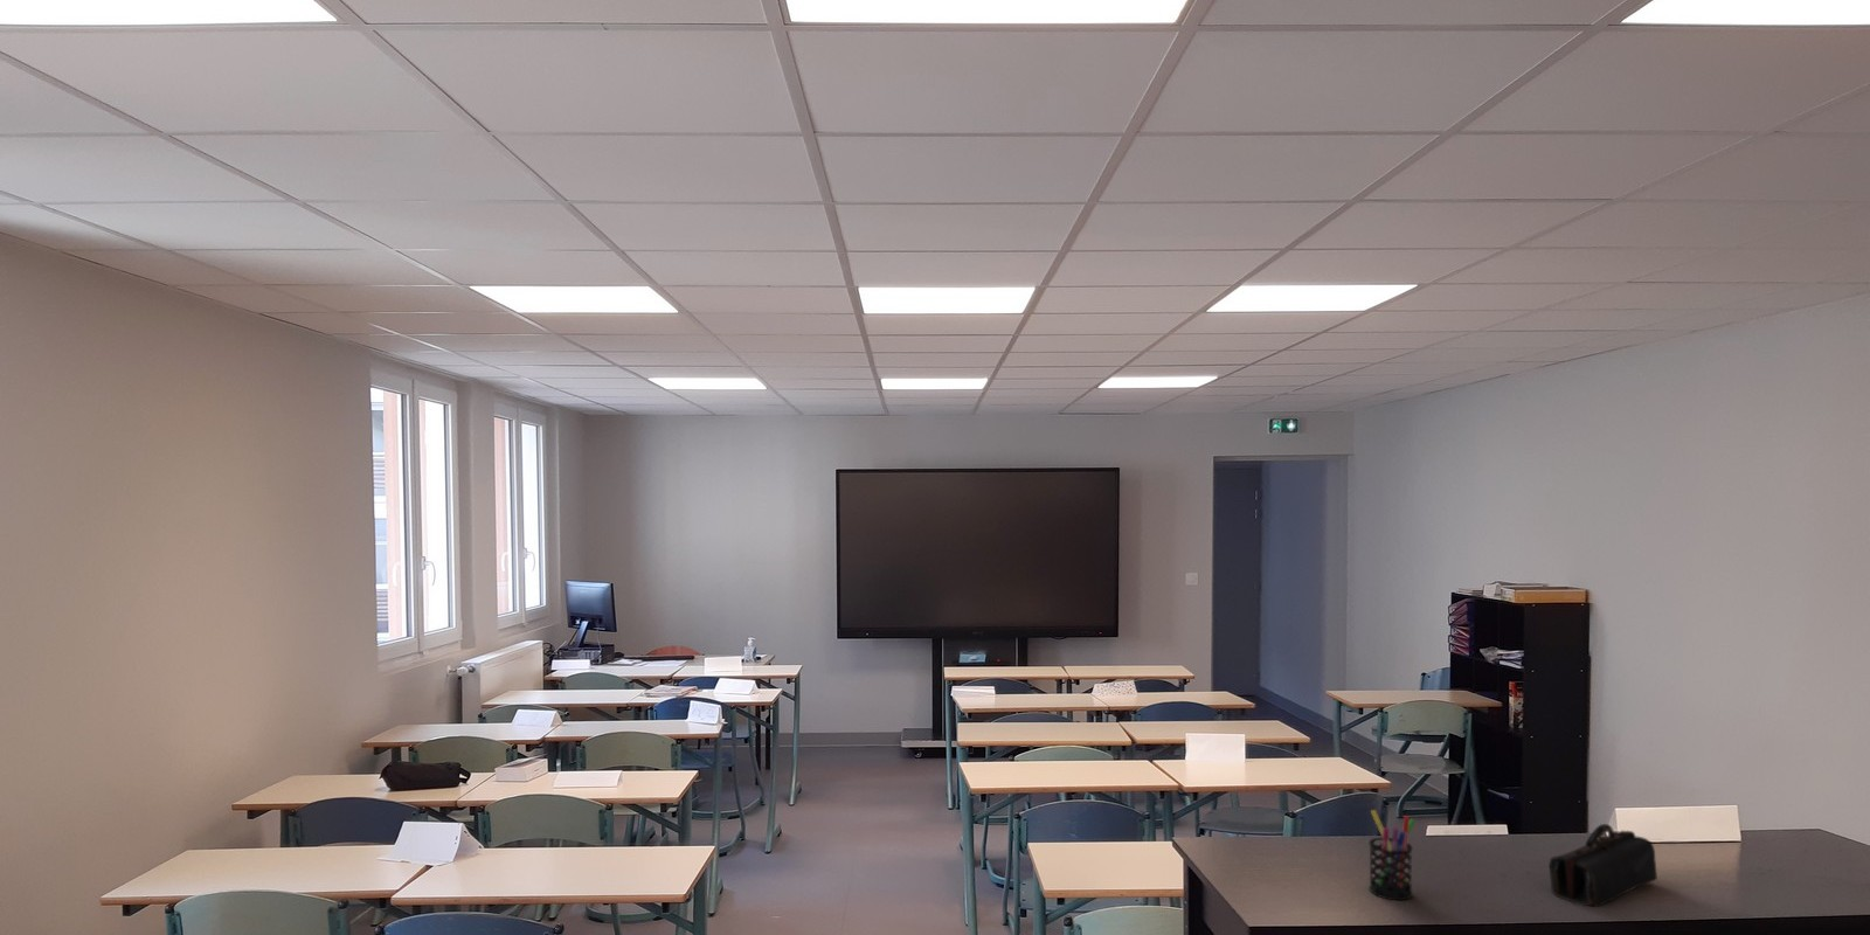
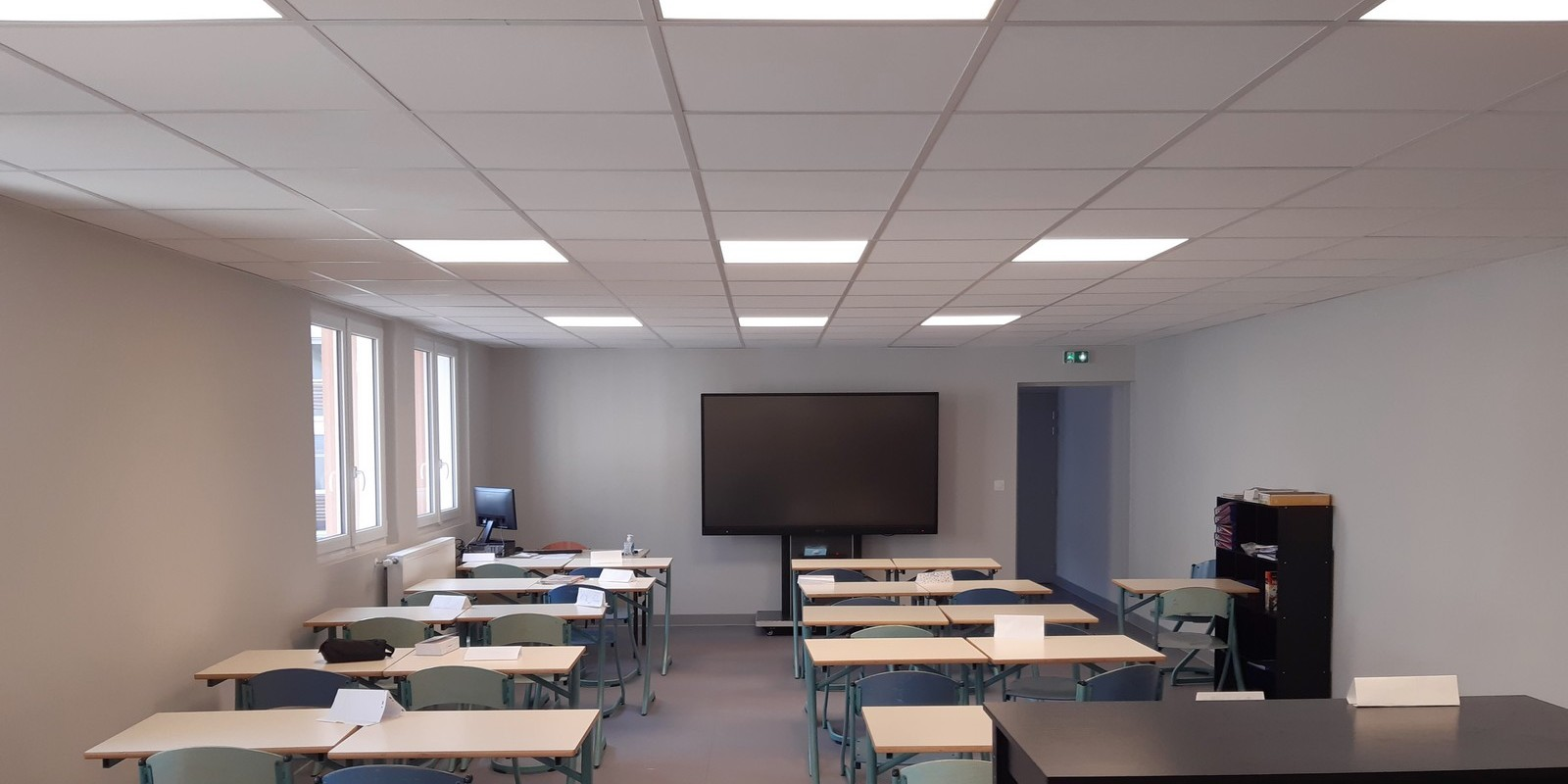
- pen holder [1368,809,1417,902]
- pencil case [1549,823,1659,908]
